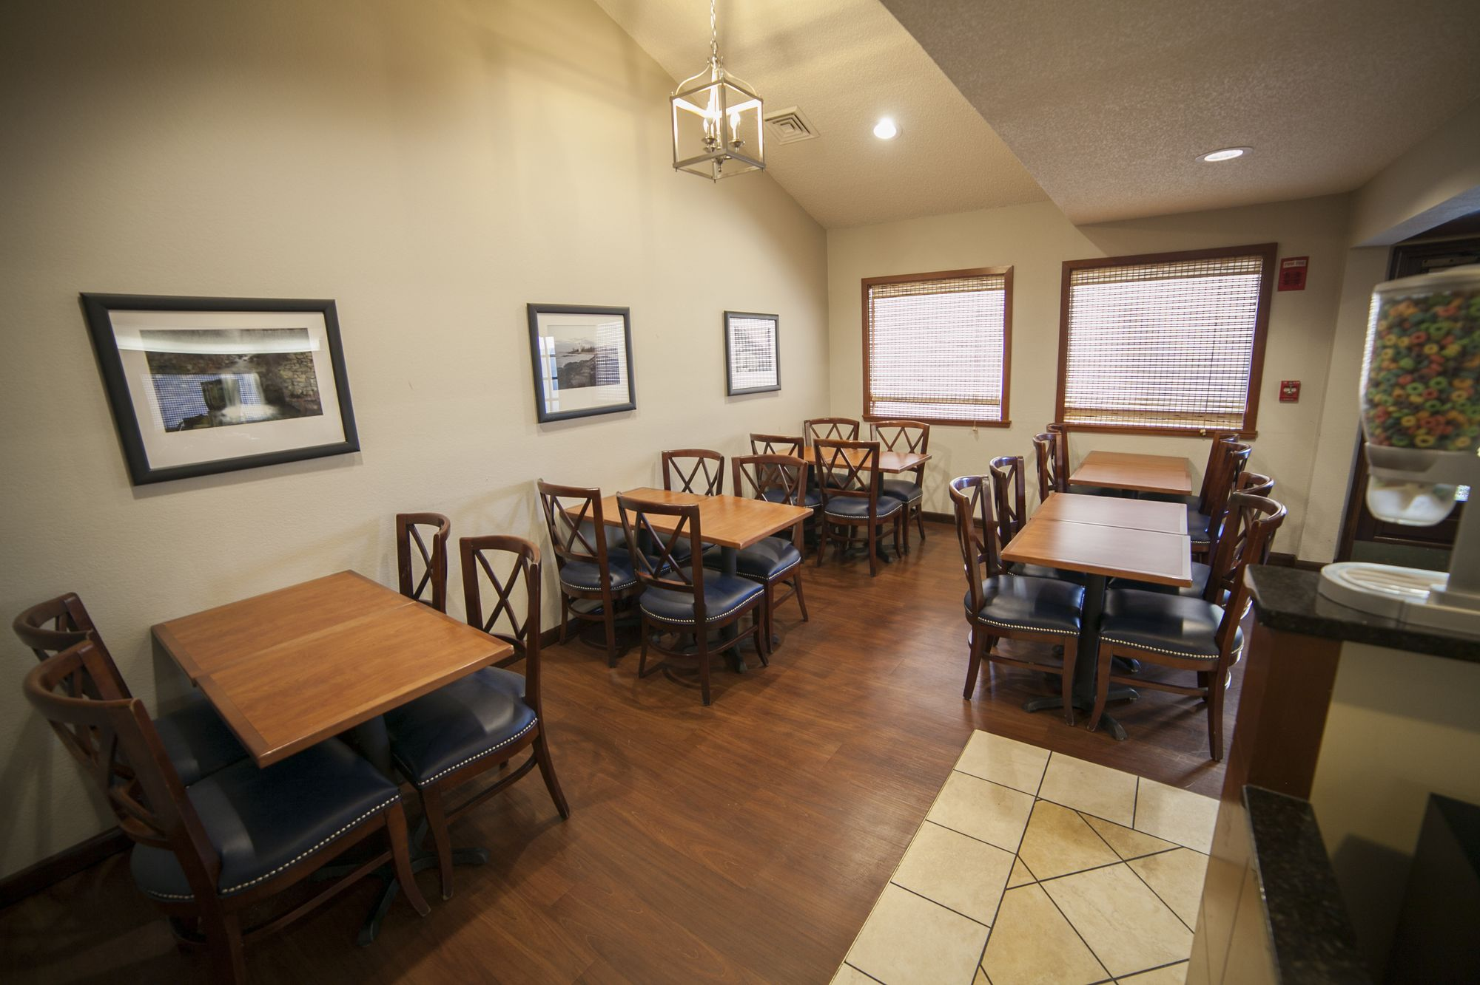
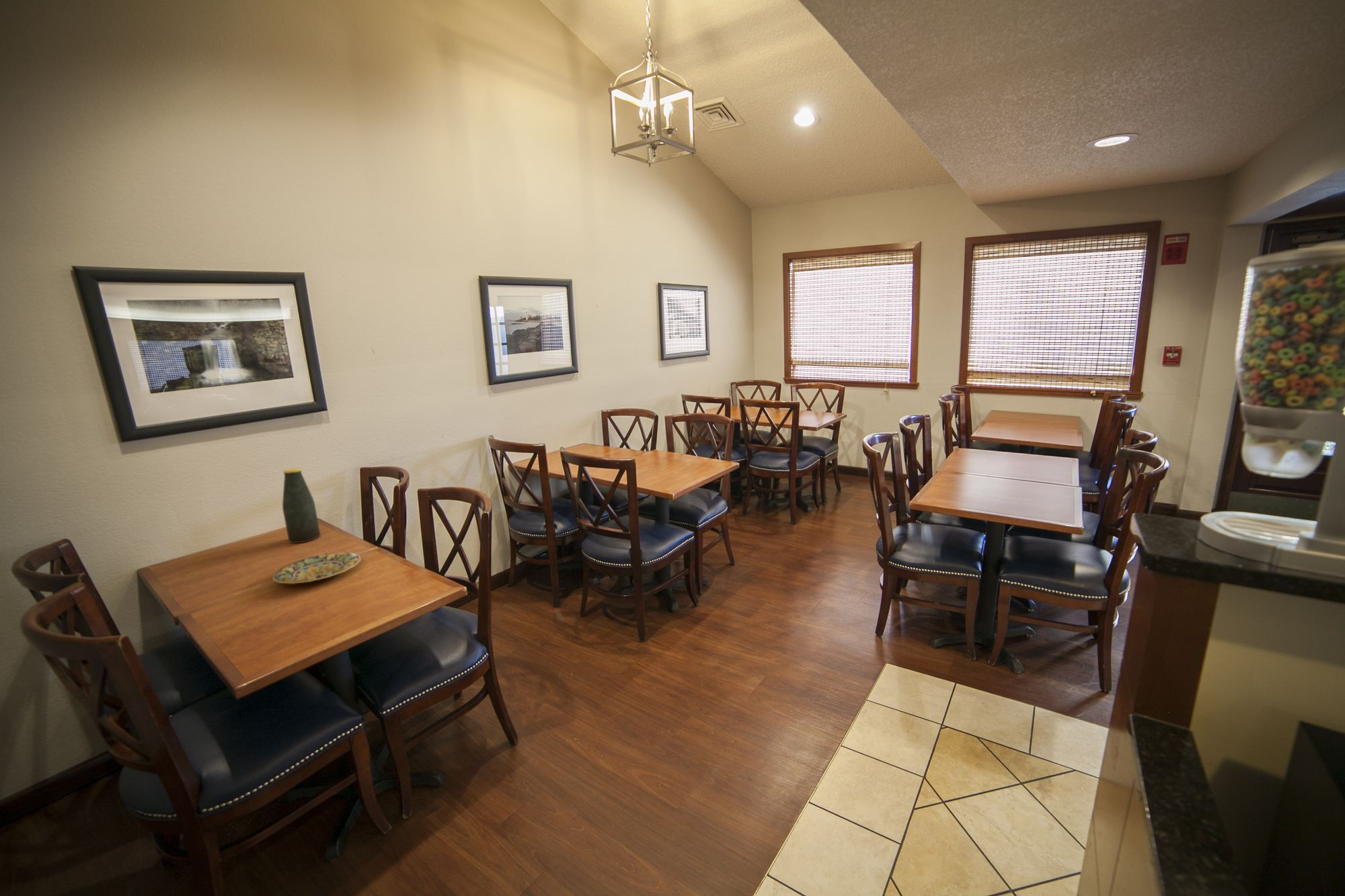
+ bottle [282,467,321,544]
+ plate [272,551,362,584]
